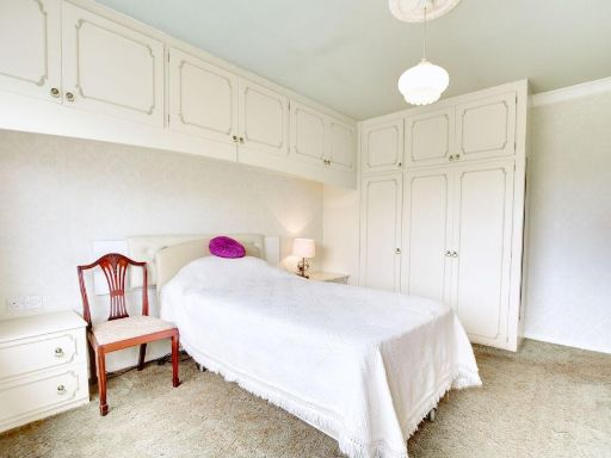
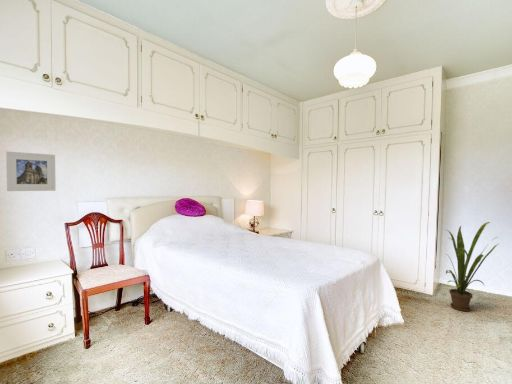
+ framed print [5,151,57,192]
+ house plant [444,221,499,312]
